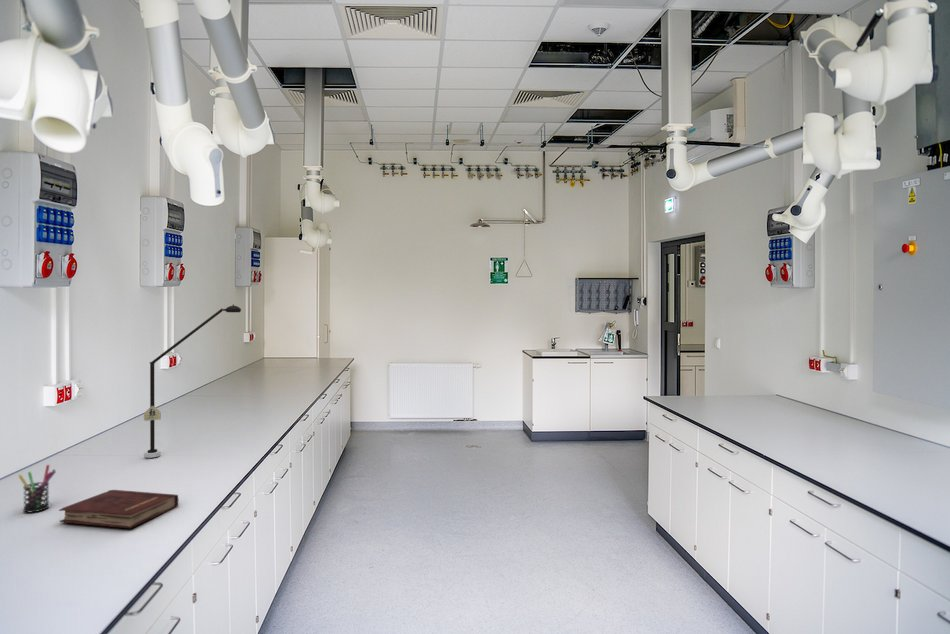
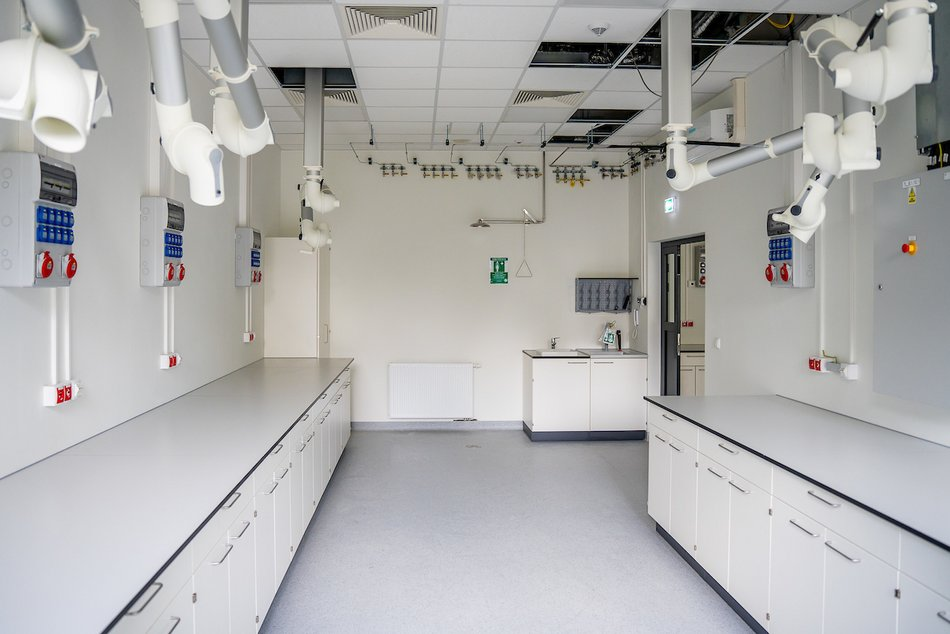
- pen holder [17,464,57,513]
- desk lamp [143,304,242,459]
- hardback book [58,489,180,529]
